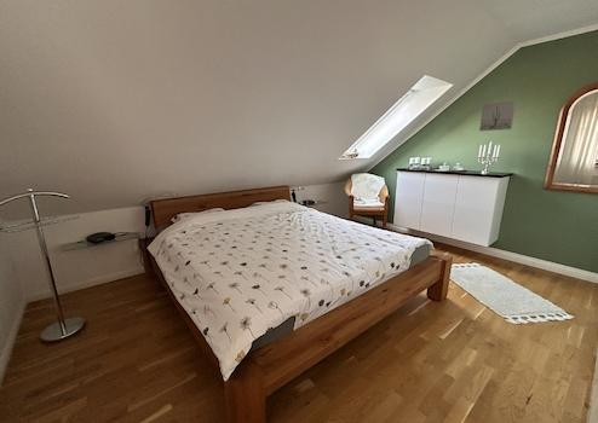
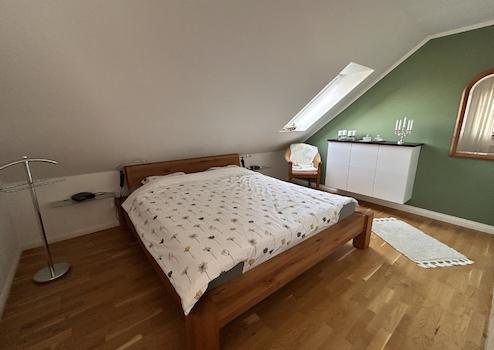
- wall art [478,99,517,133]
